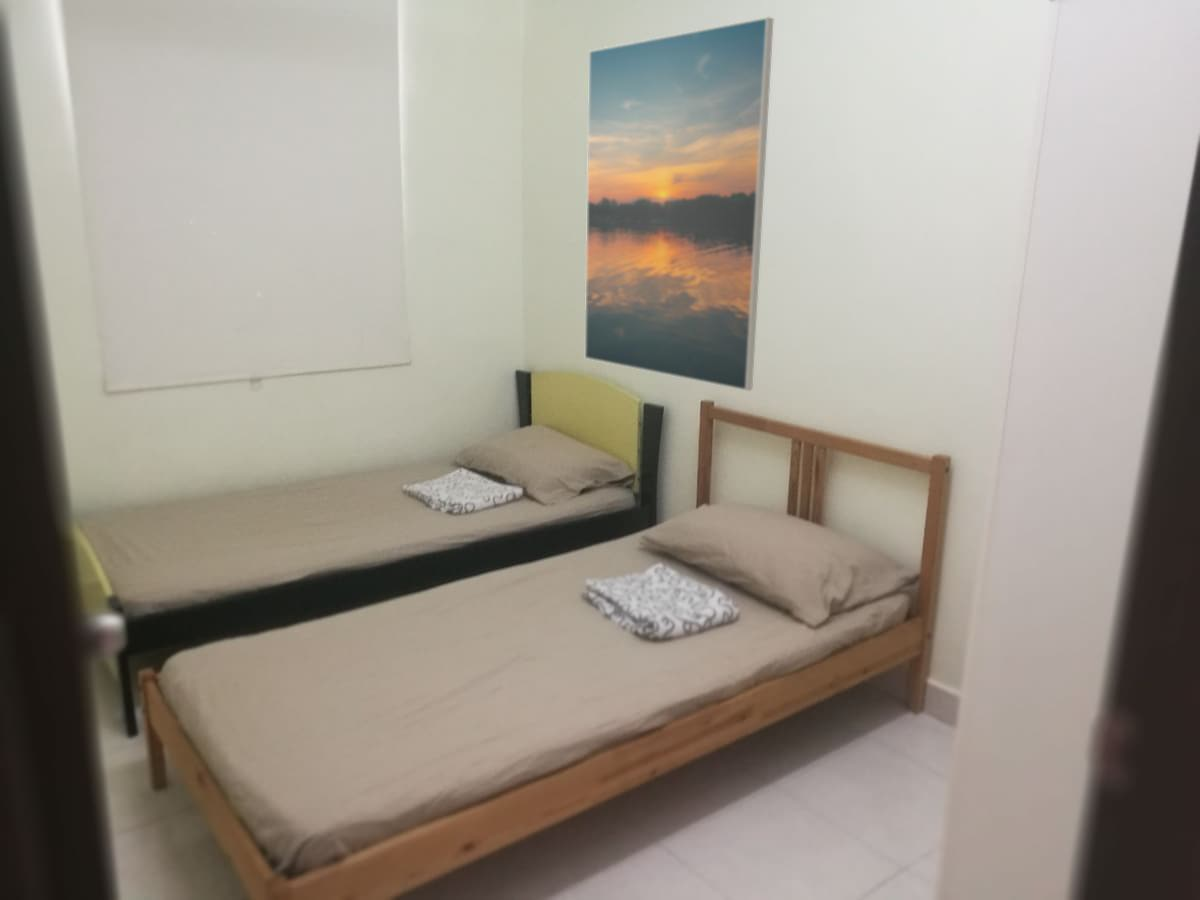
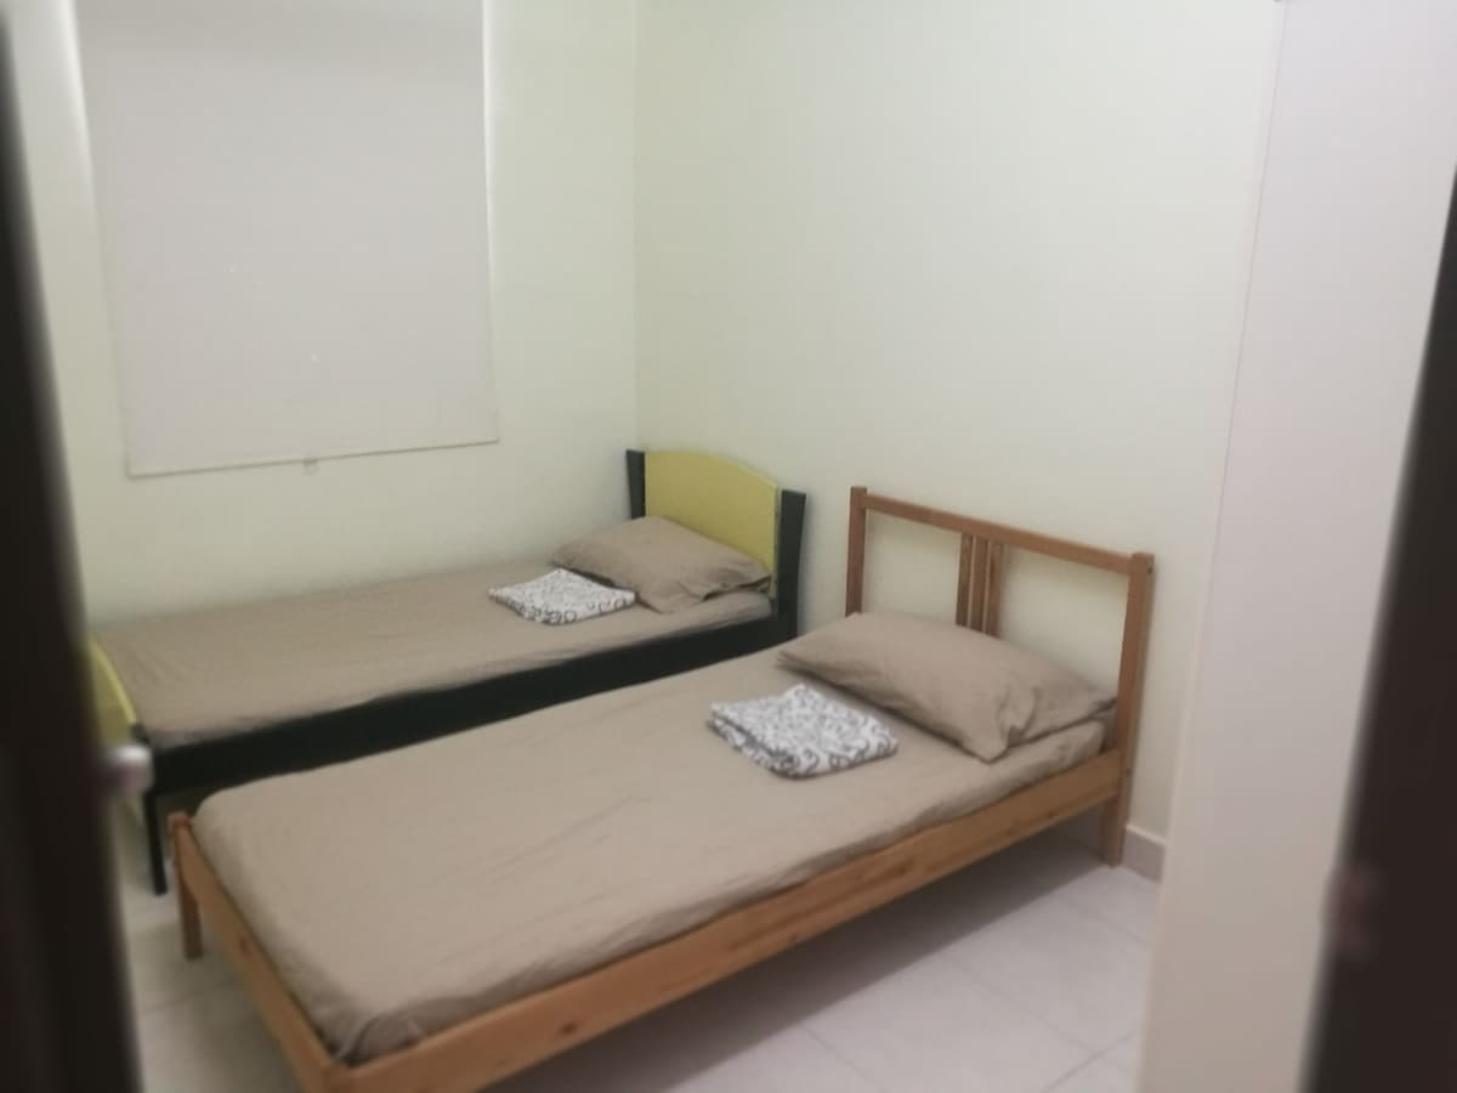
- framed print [584,16,774,392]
